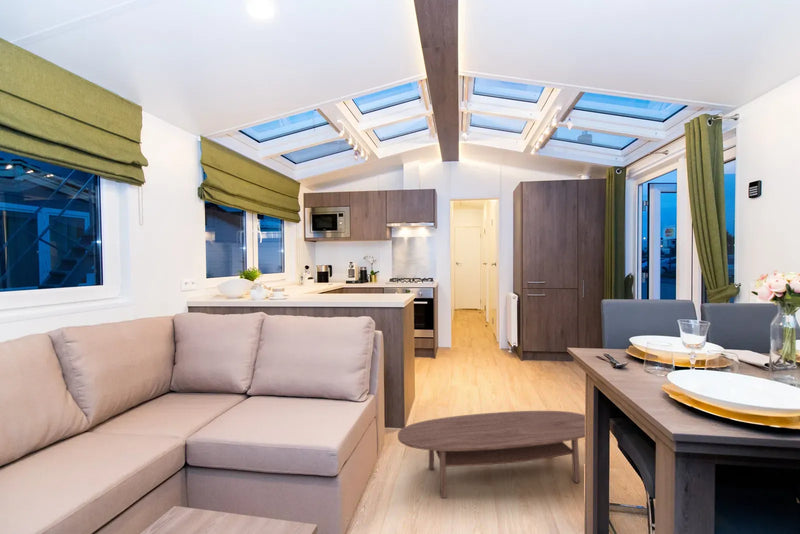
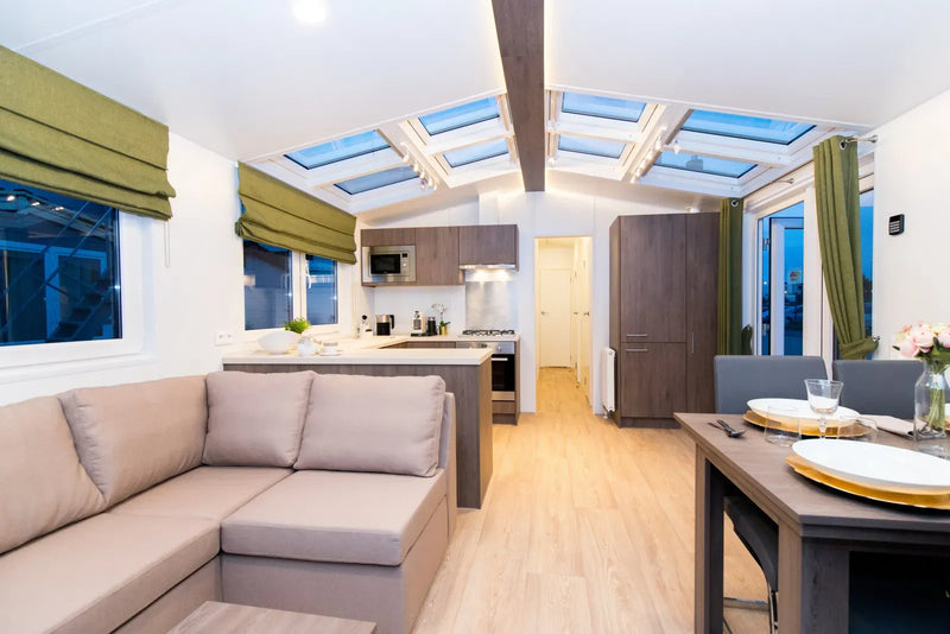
- coffee table [397,410,586,499]
